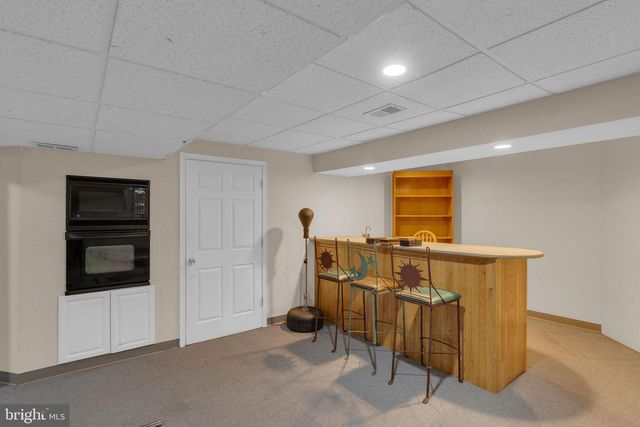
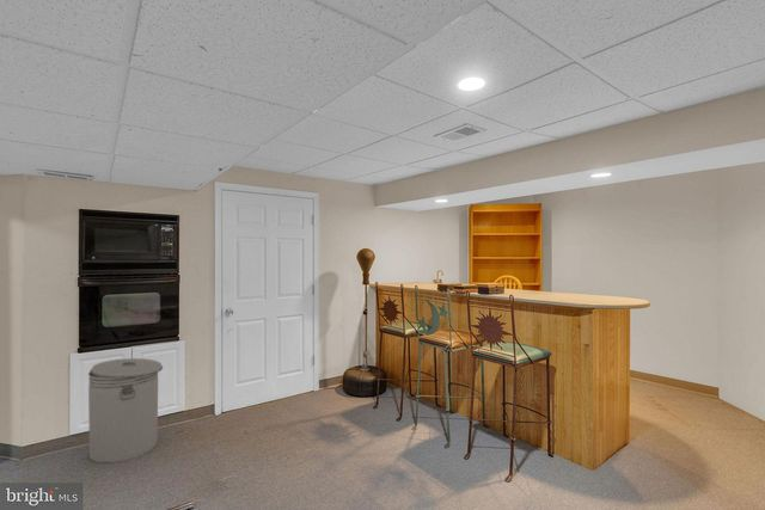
+ can [87,357,164,463]
